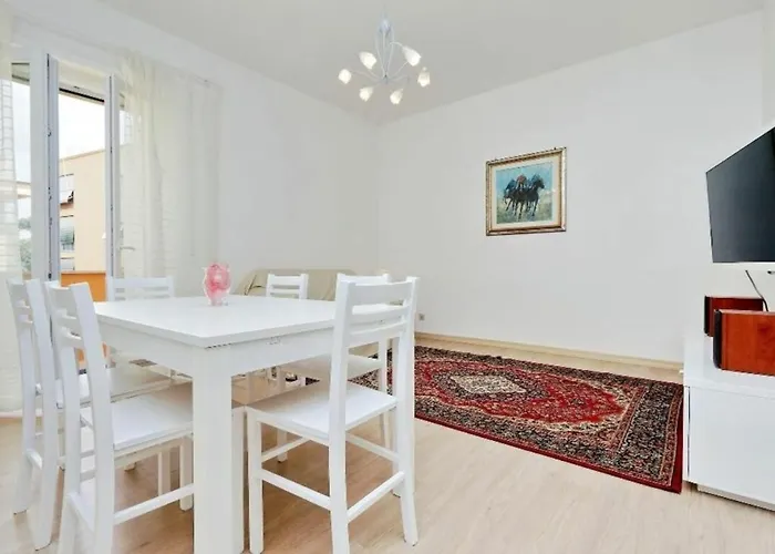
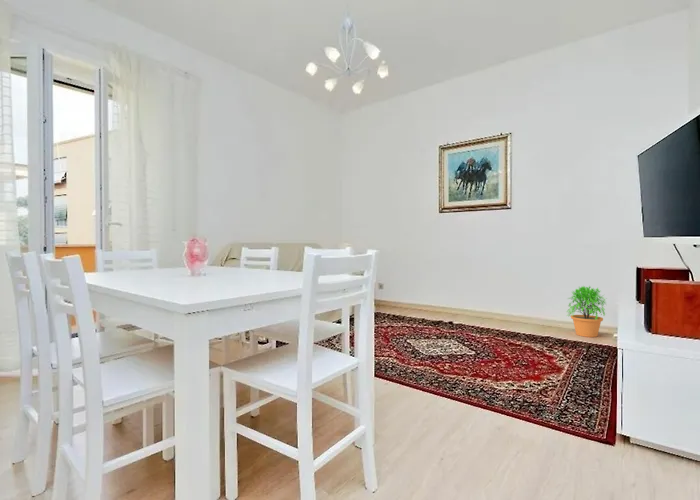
+ potted plant [566,284,607,338]
